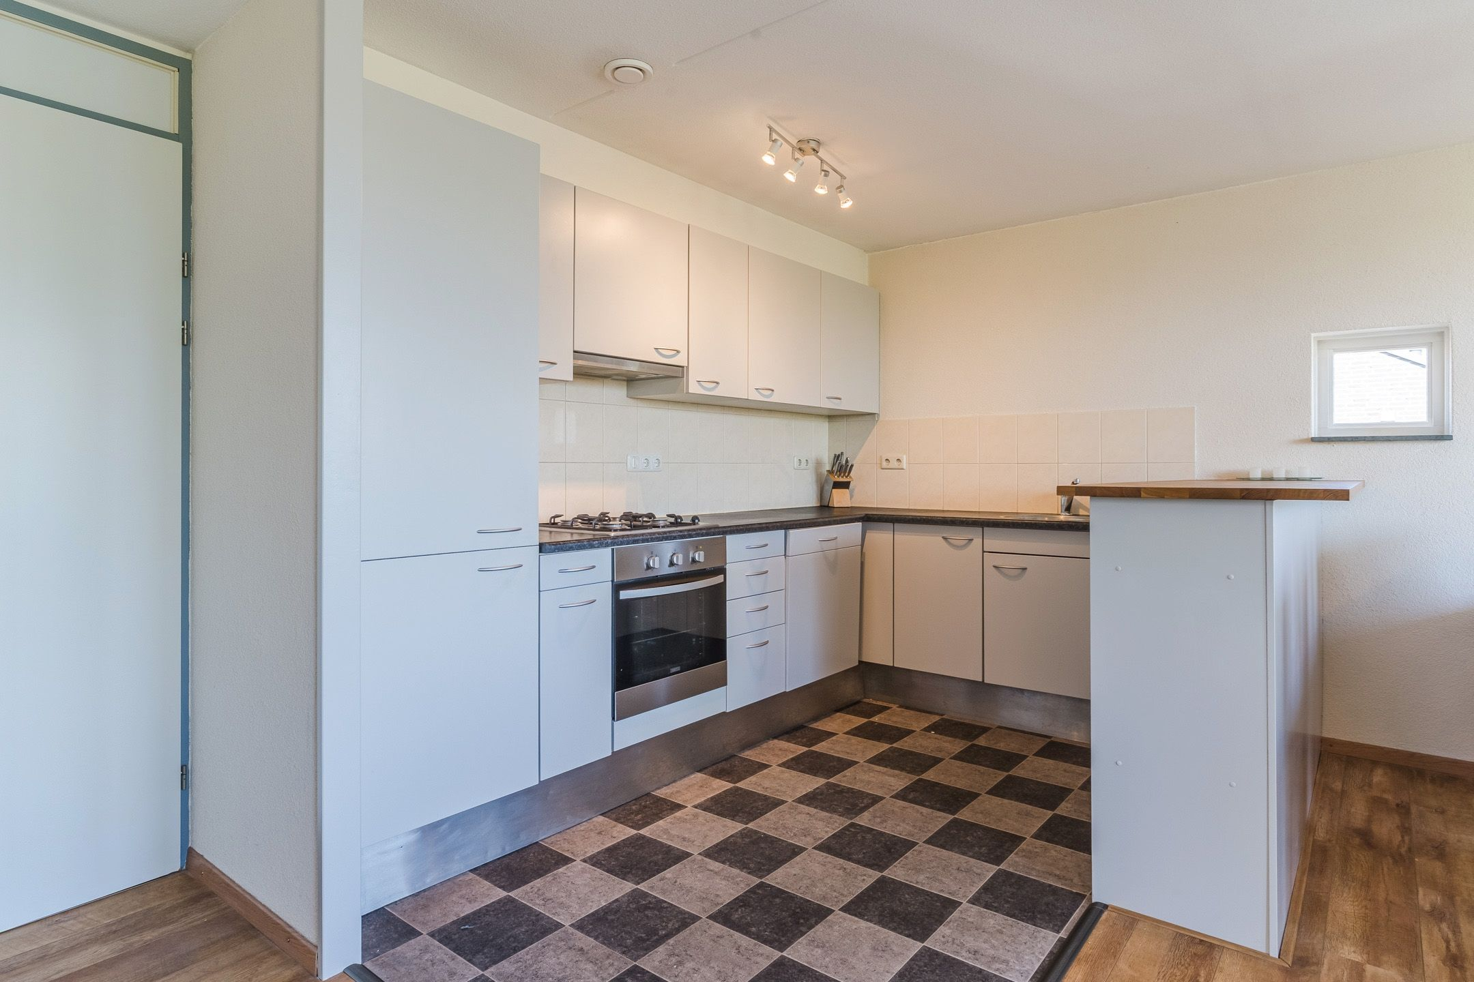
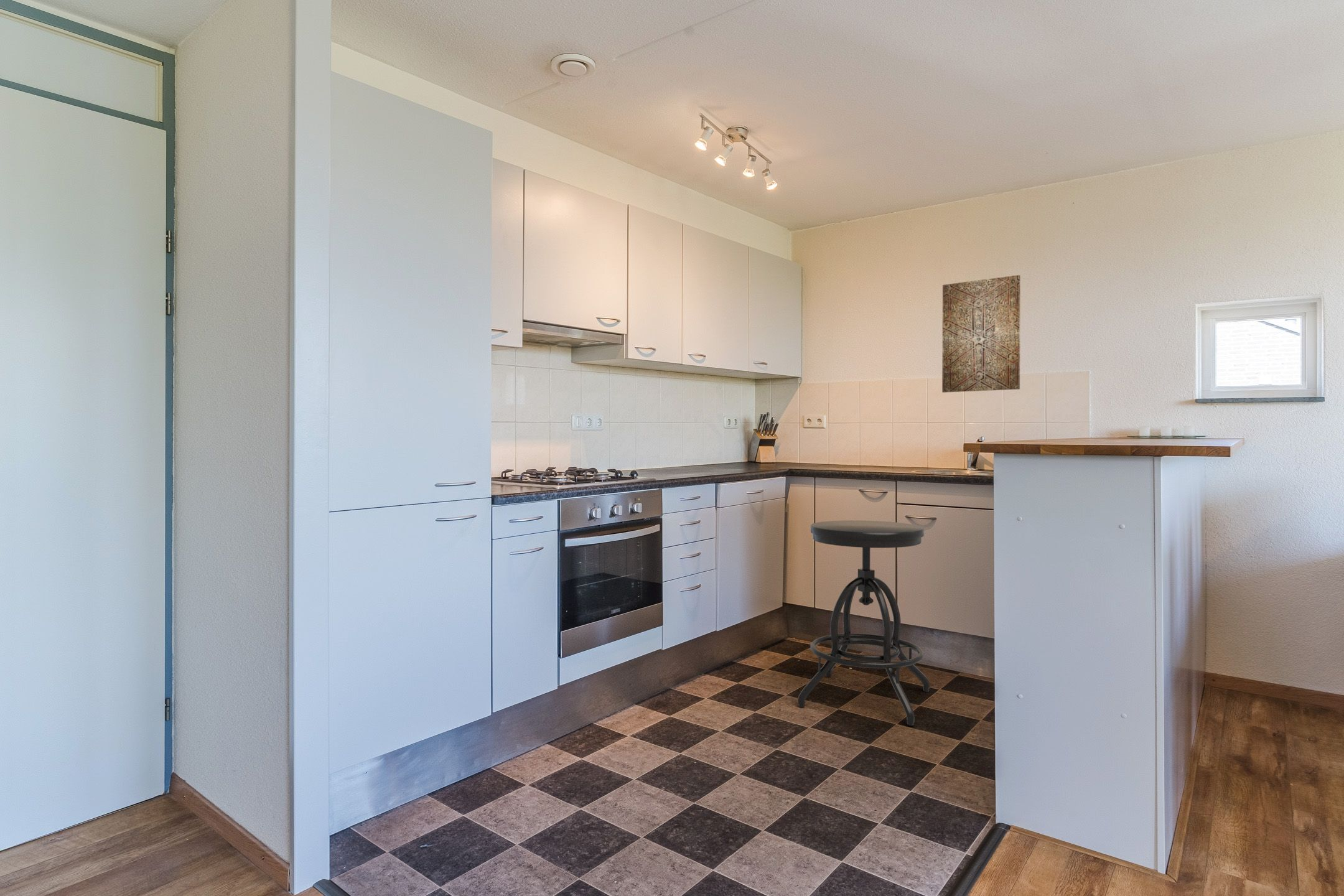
+ stool [797,520,931,726]
+ wall art [941,274,1021,393]
